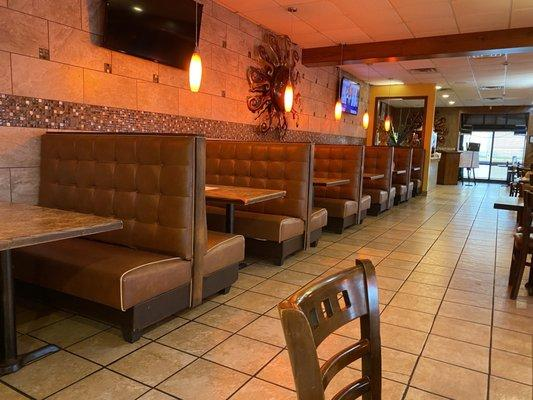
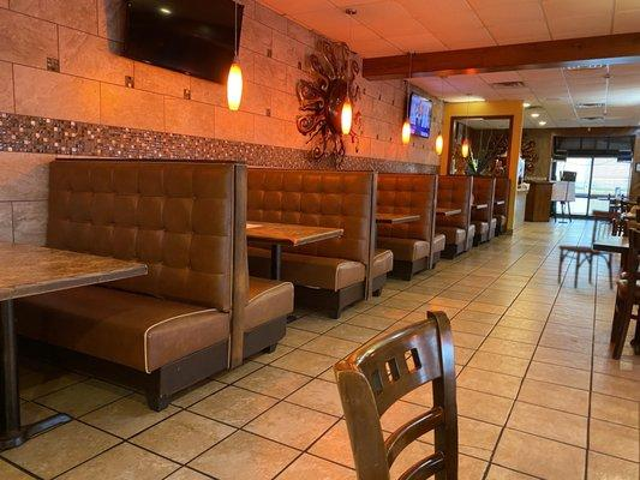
+ dining chair [557,209,623,292]
